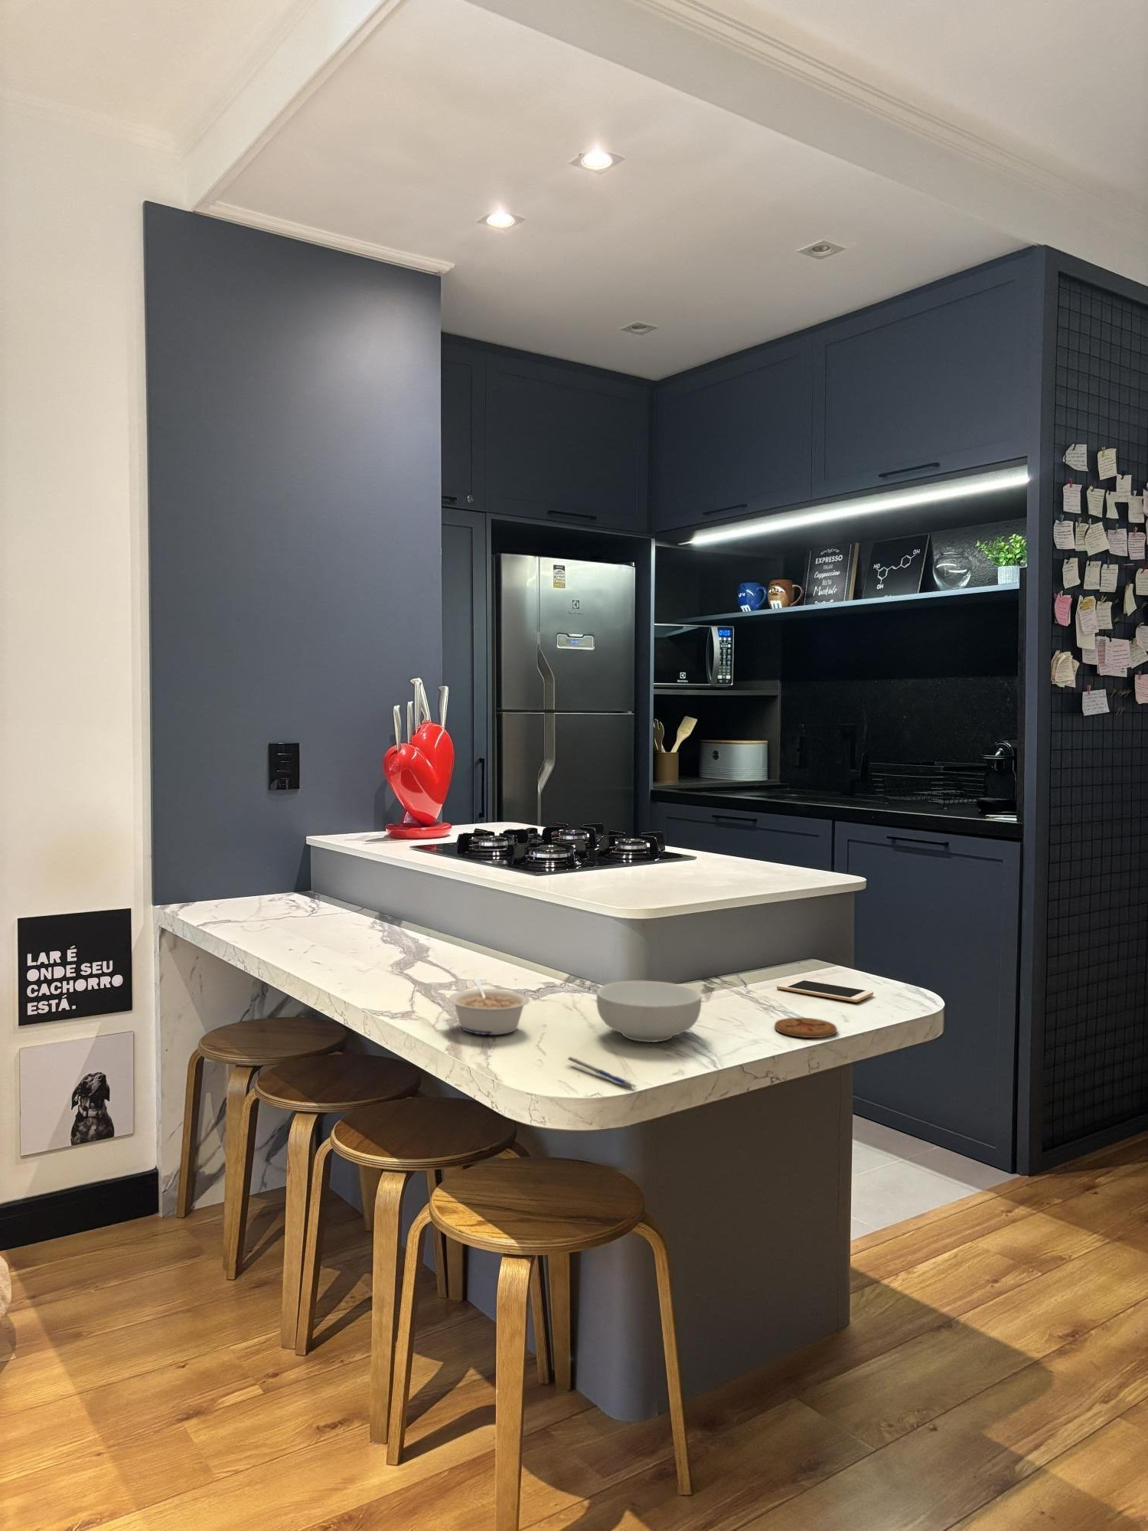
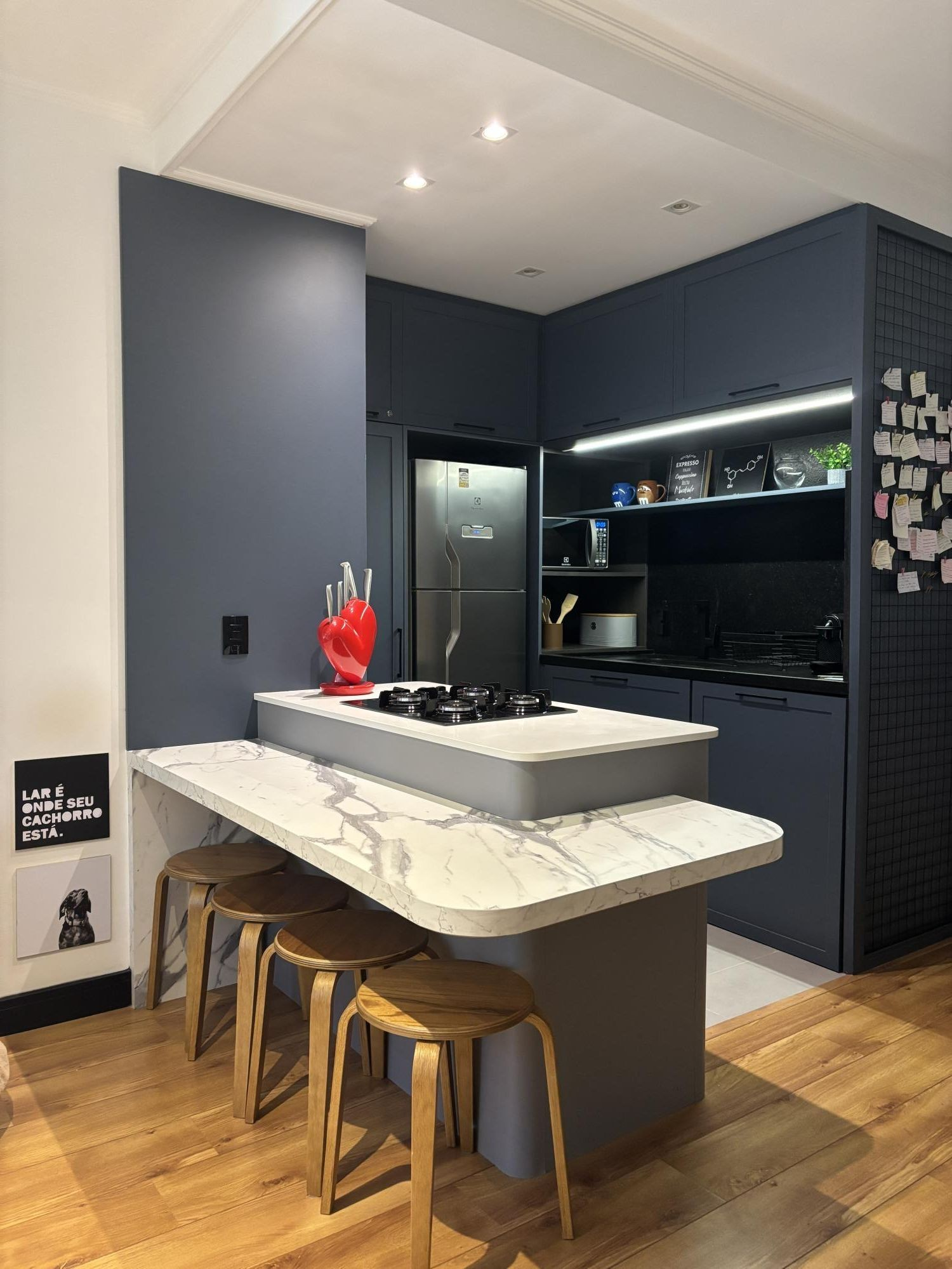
- pen [564,1056,639,1089]
- cell phone [777,978,874,1004]
- legume [447,978,531,1035]
- cereal bowl [596,981,703,1044]
- coaster [774,1017,838,1039]
